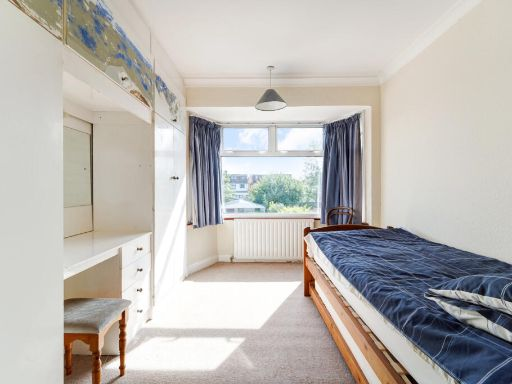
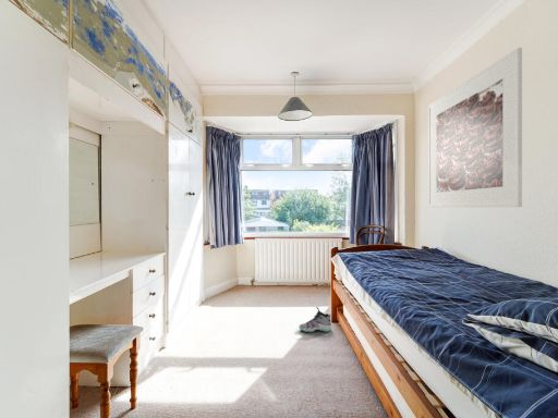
+ sneaker [298,306,332,333]
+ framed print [427,47,523,208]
